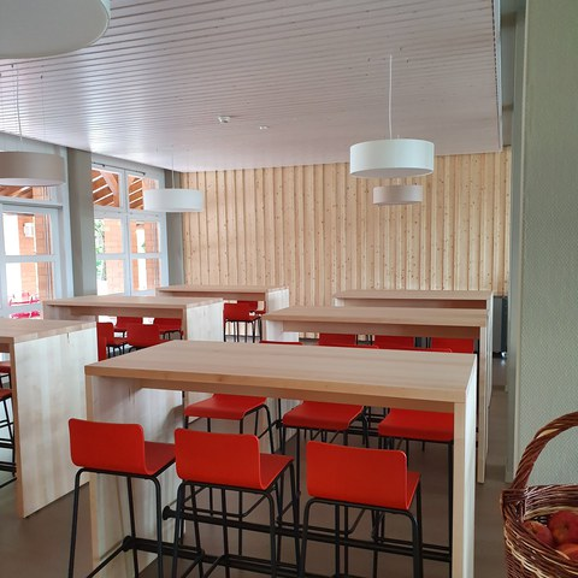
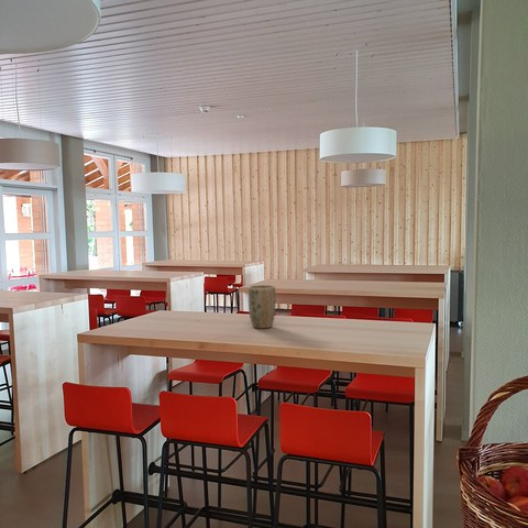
+ plant pot [248,284,276,329]
